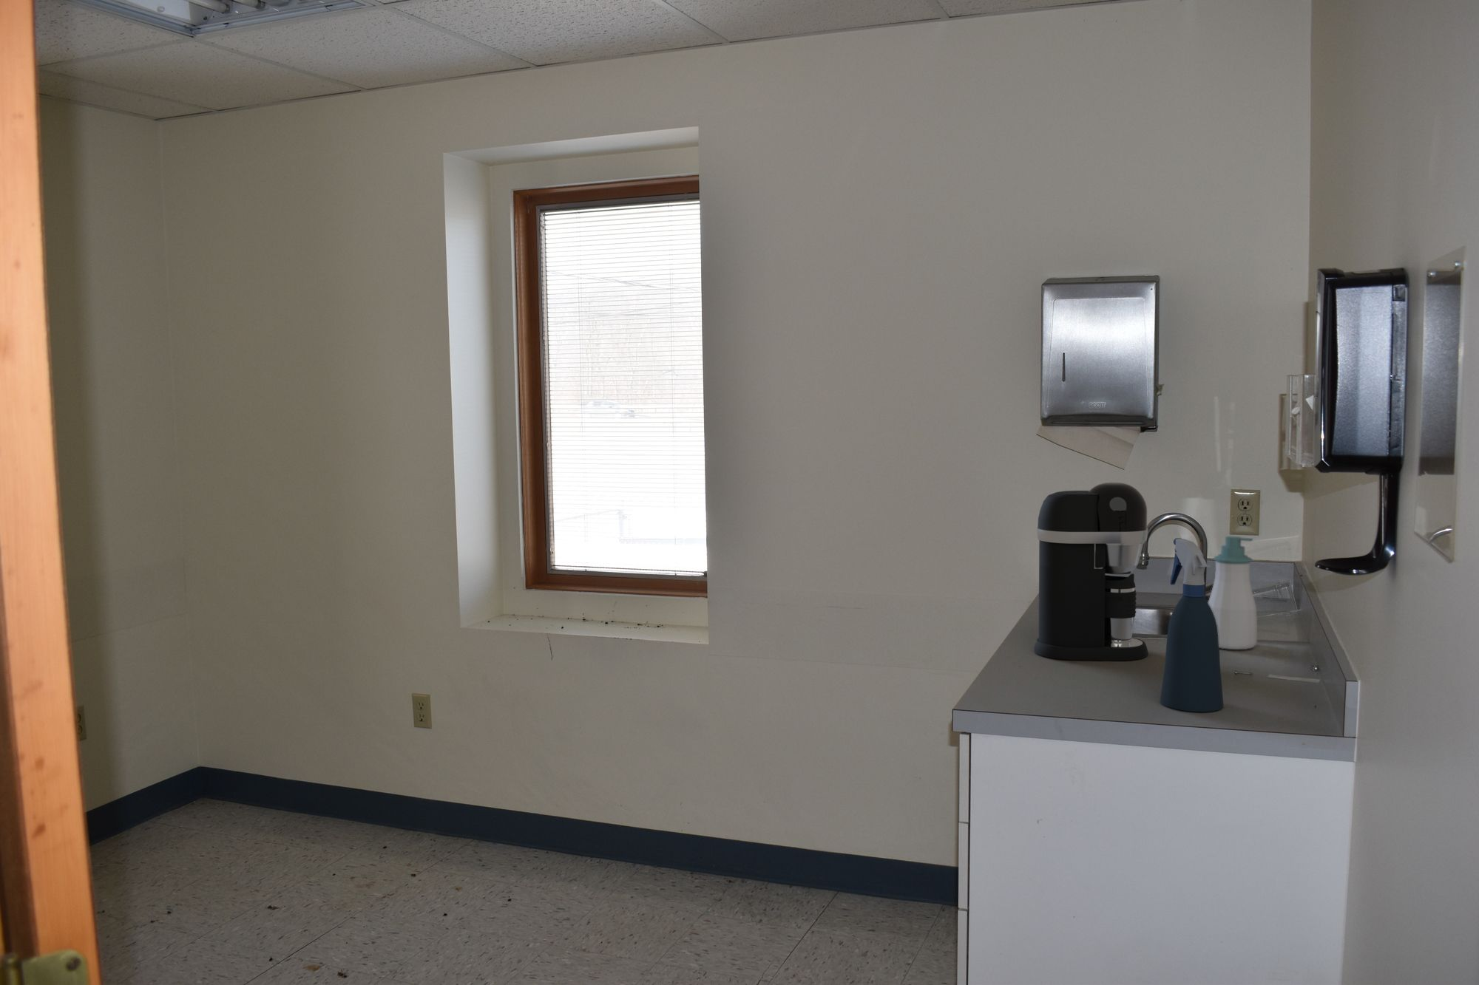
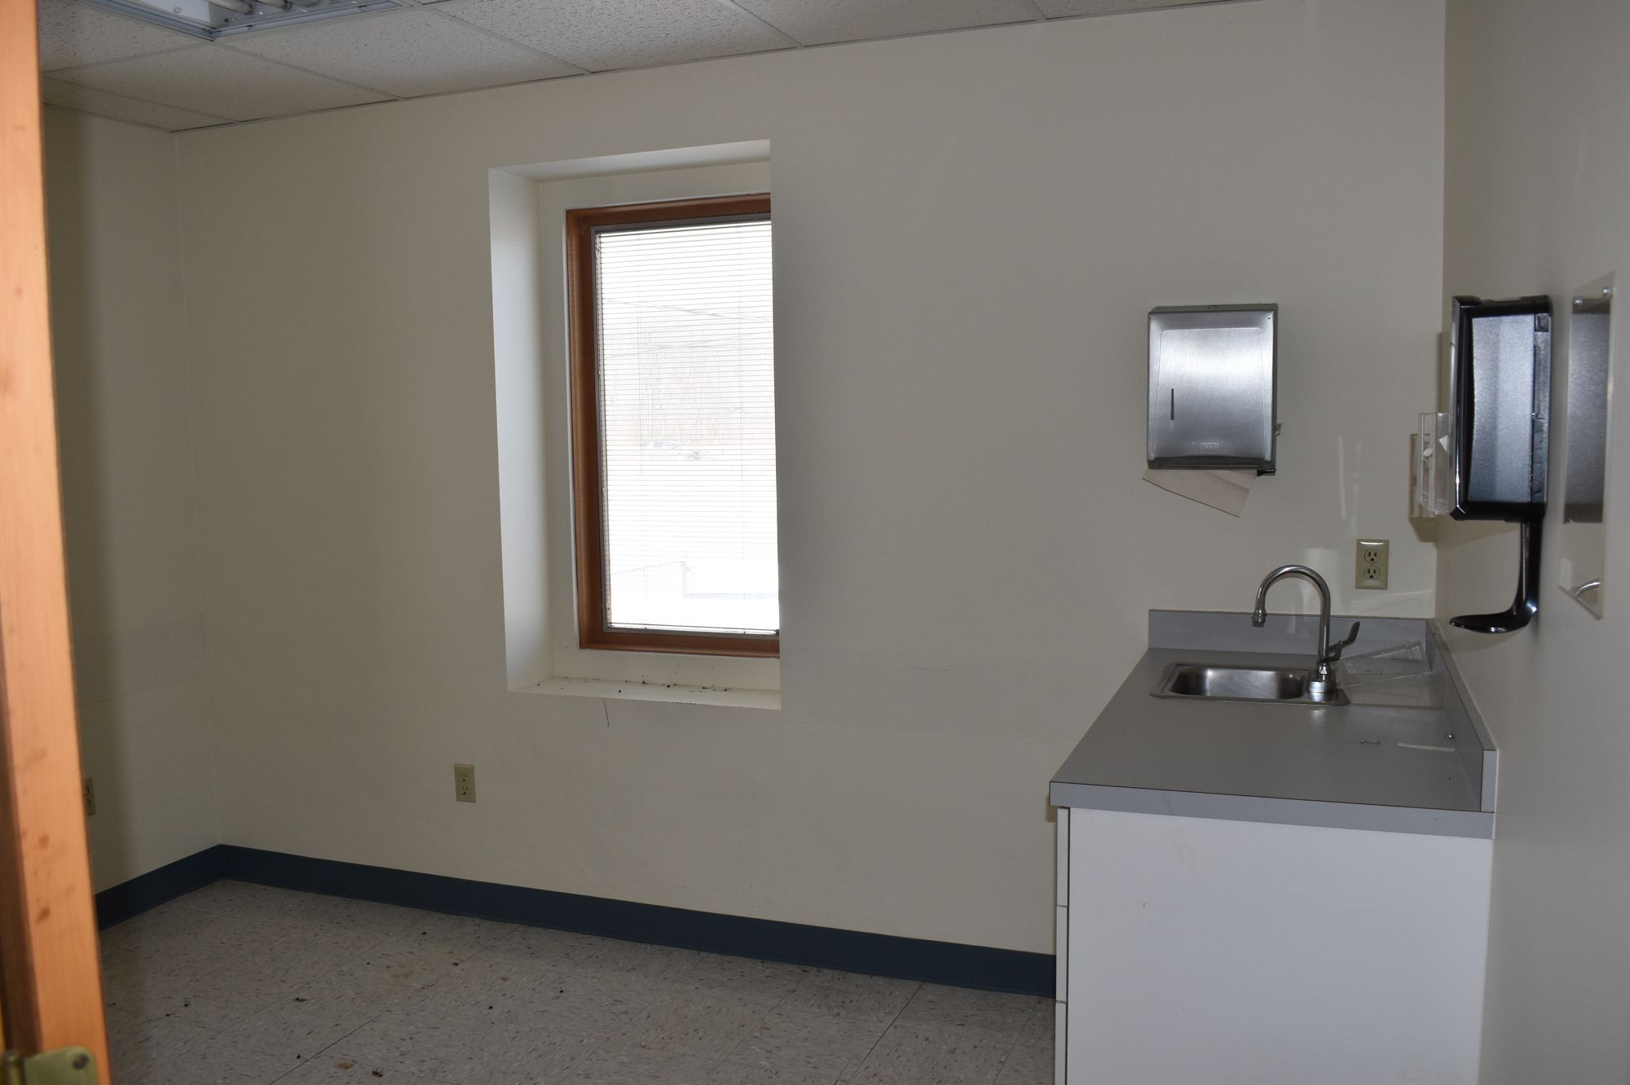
- soap bottle [1207,535,1258,651]
- coffee maker [1034,482,1148,662]
- spray bottle [1159,538,1224,712]
